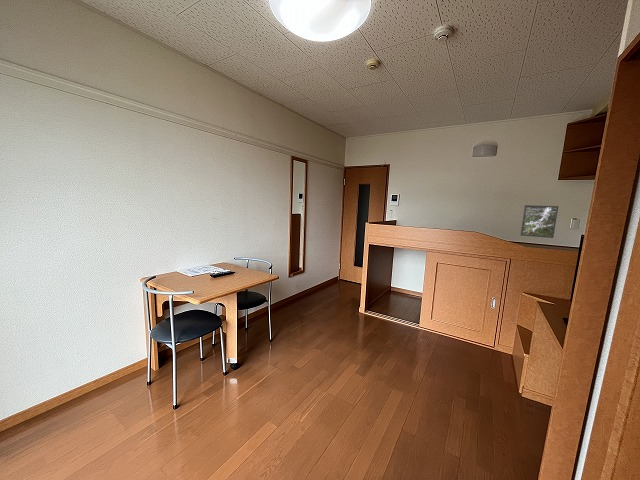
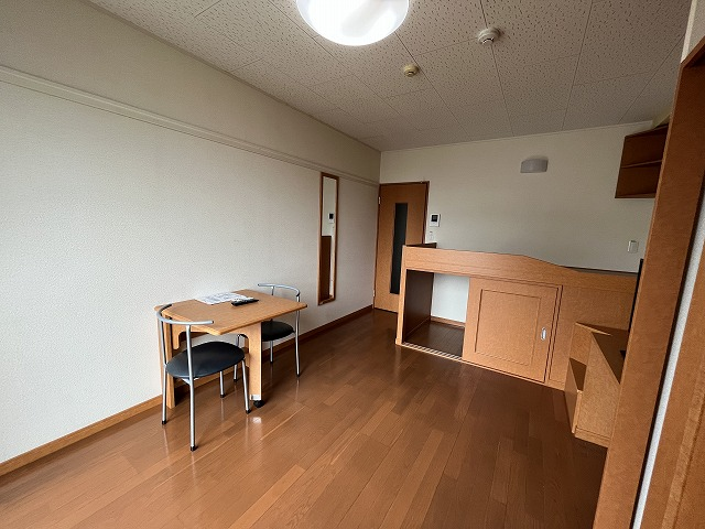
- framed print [520,204,559,239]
